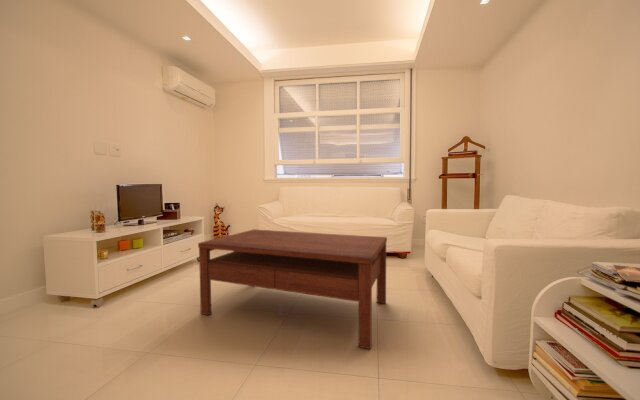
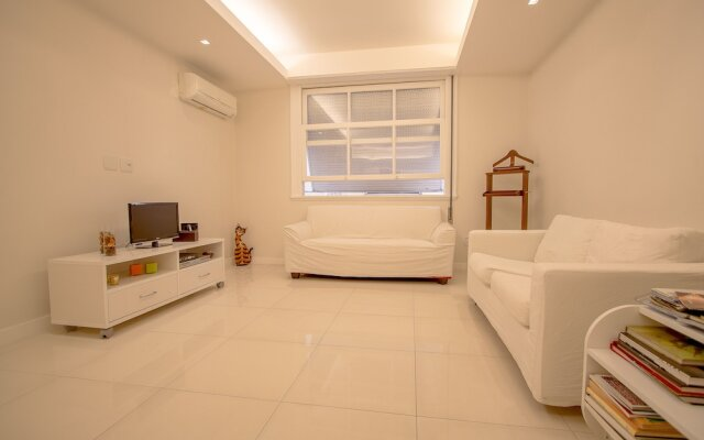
- coffee table [197,229,388,350]
